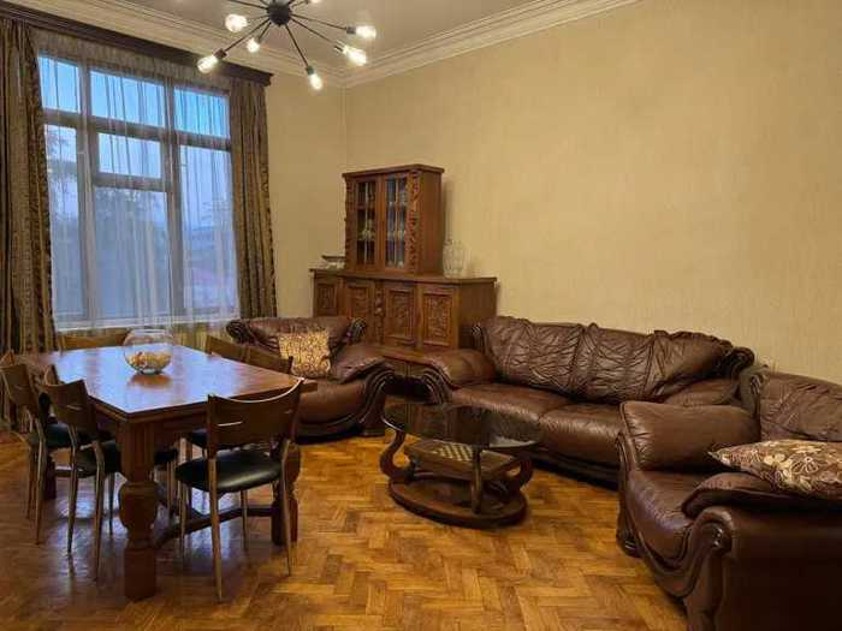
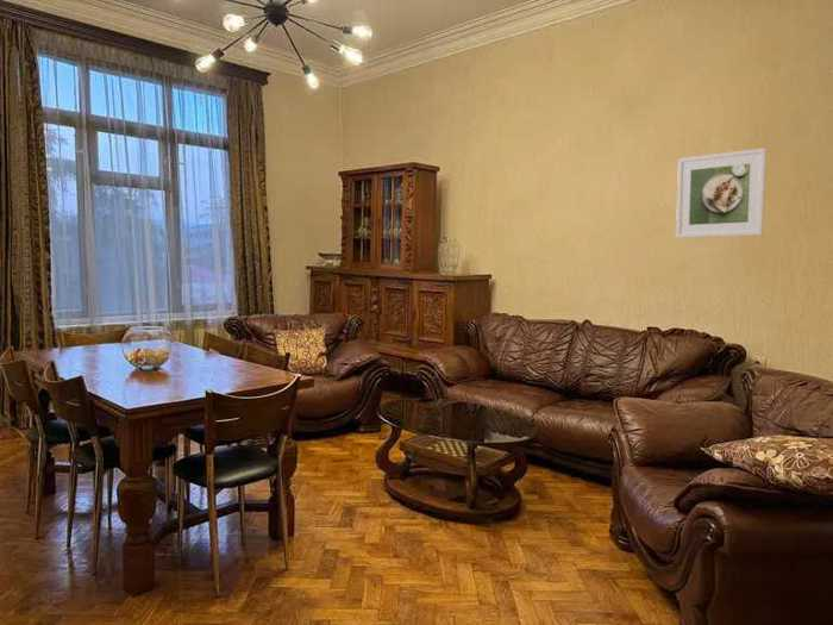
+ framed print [675,146,768,239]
